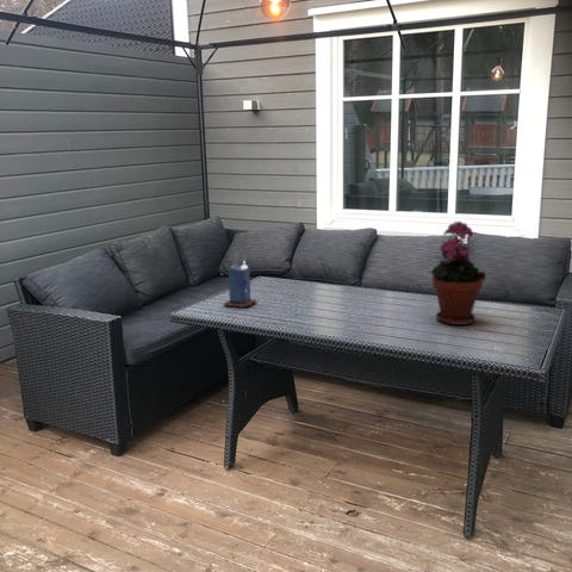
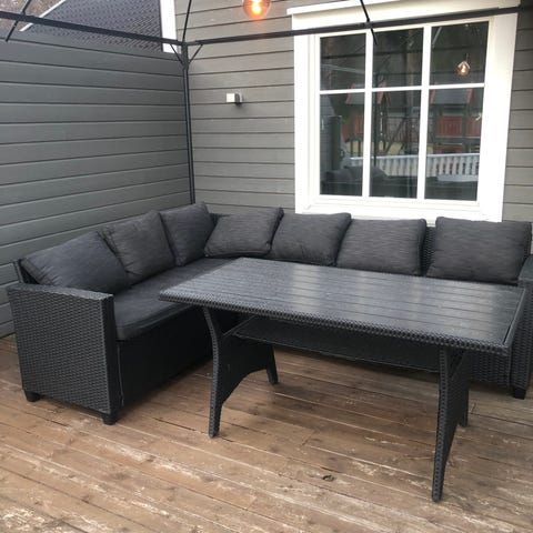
- potted plant [429,219,487,327]
- candle [223,260,257,309]
